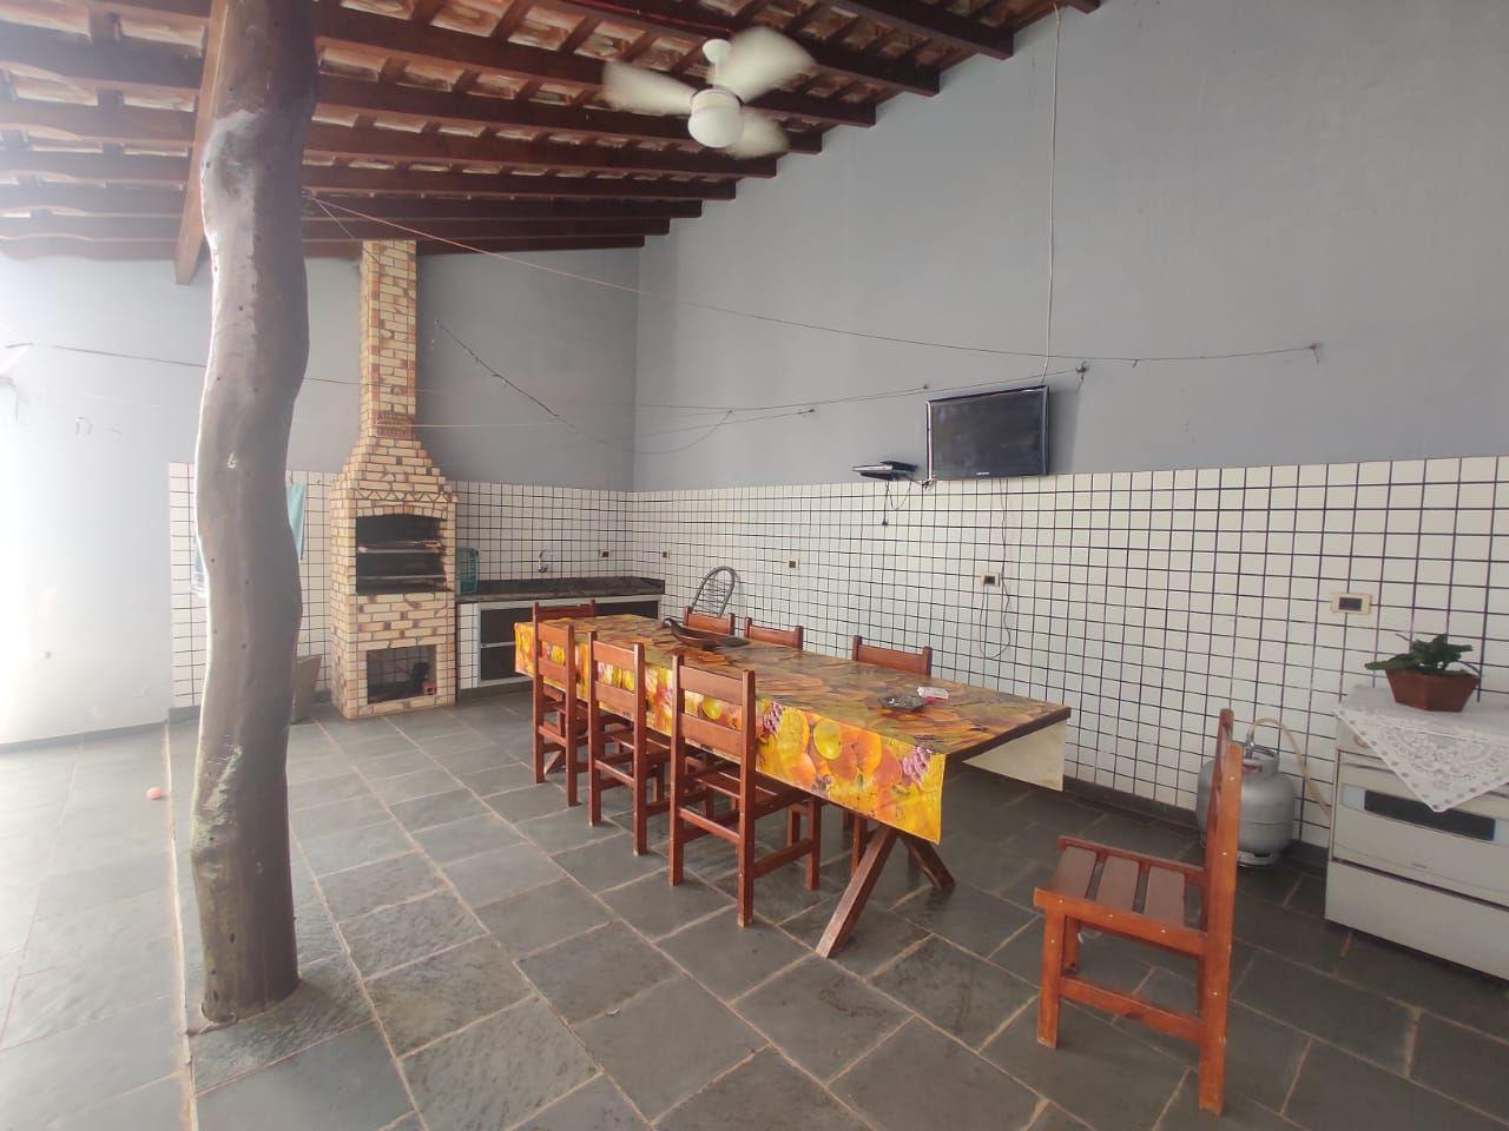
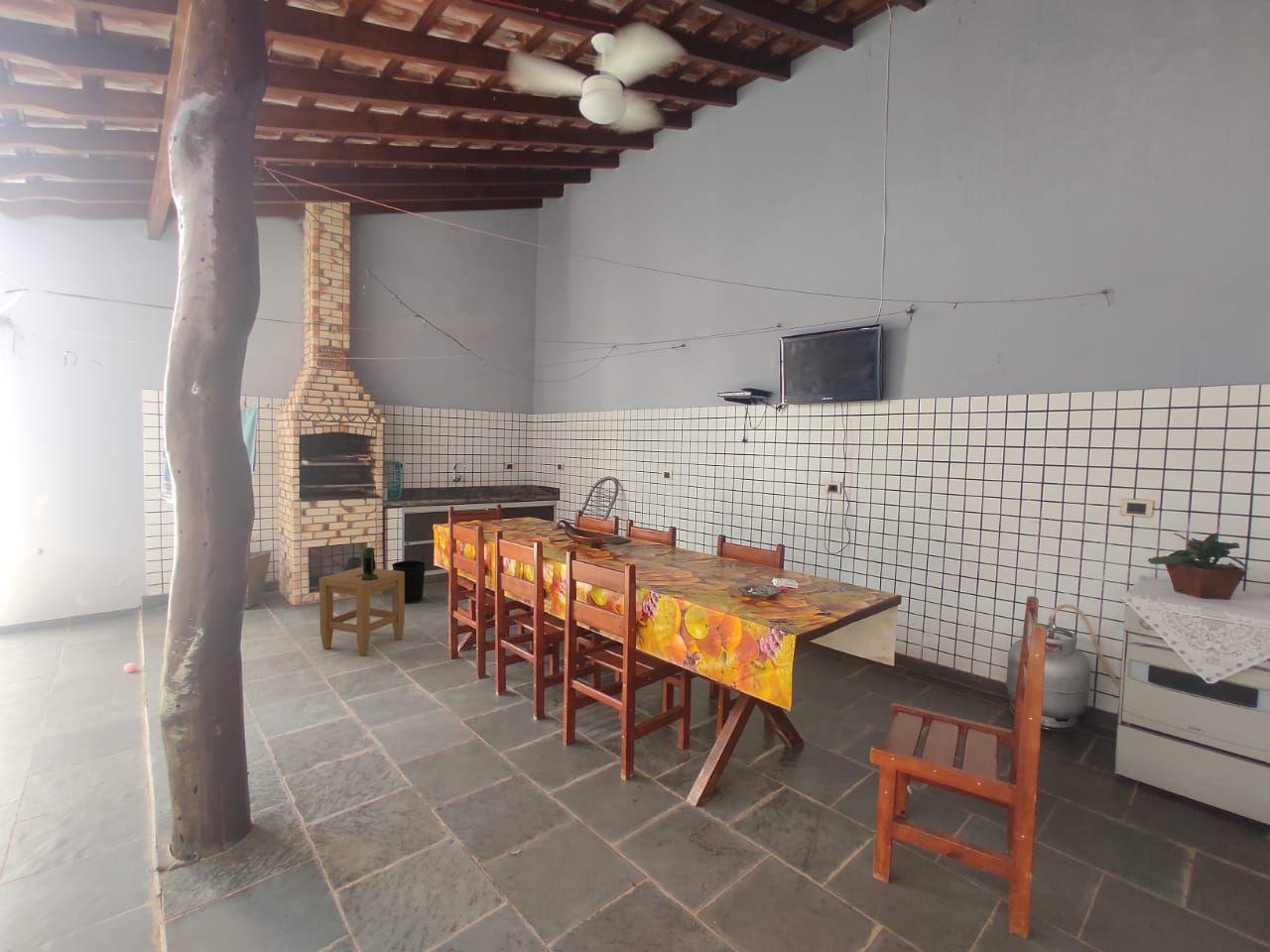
+ stool [318,565,406,657]
+ lantern [361,532,378,581]
+ wastebasket [391,559,427,605]
